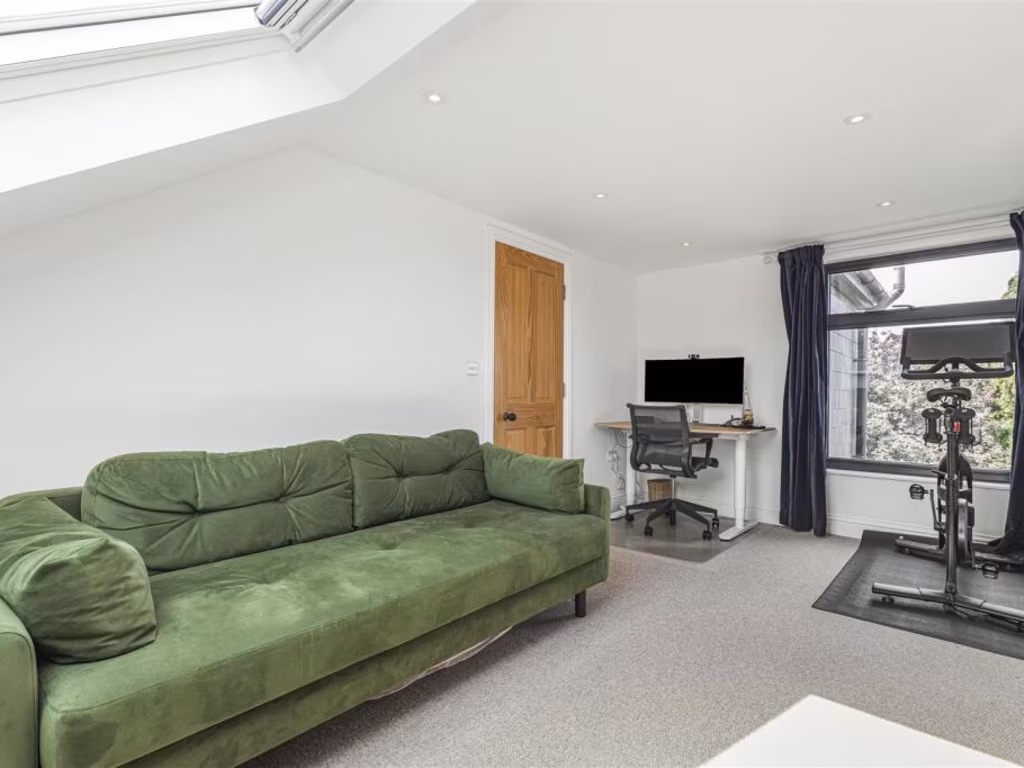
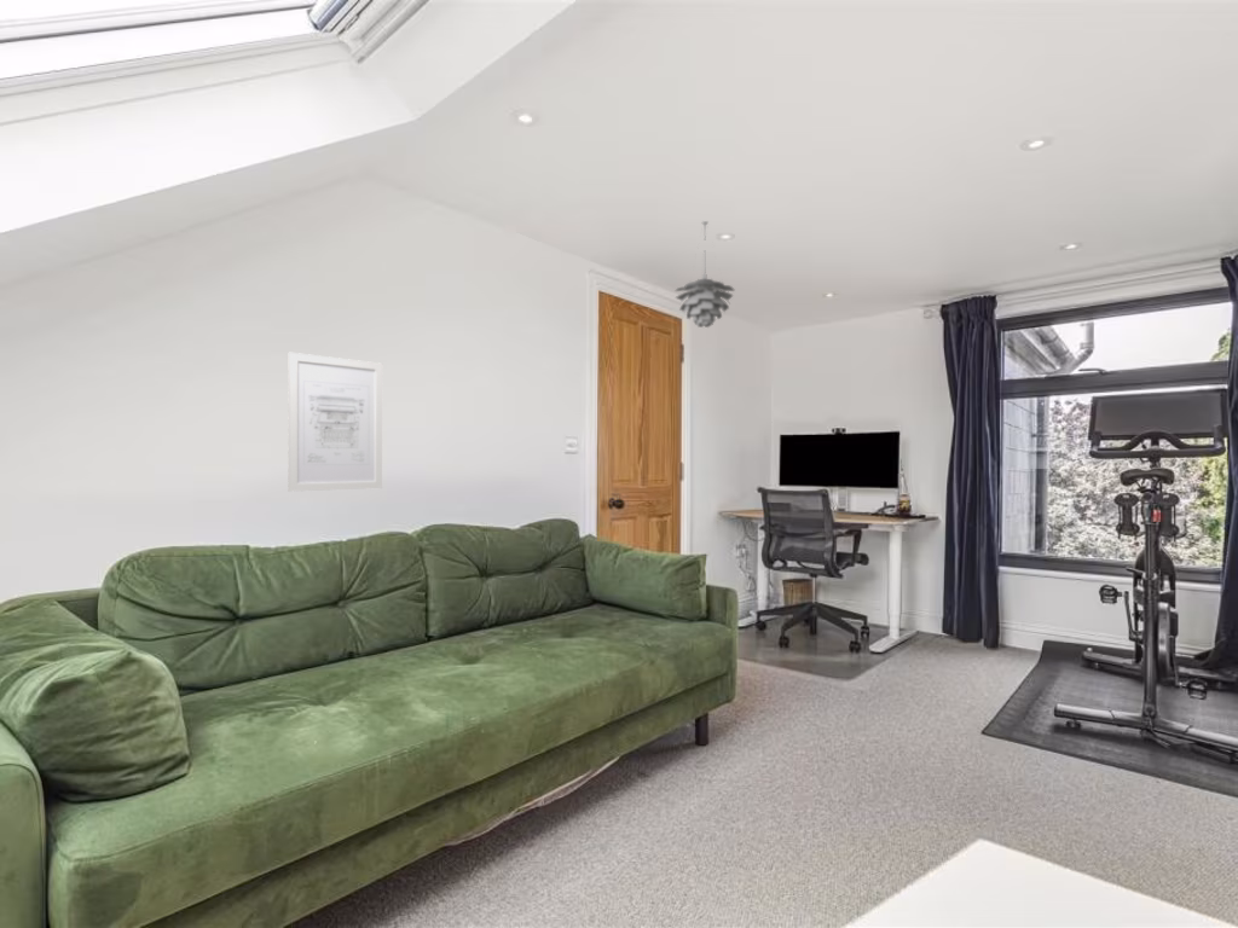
+ pendant light [675,220,736,329]
+ wall art [288,352,383,493]
